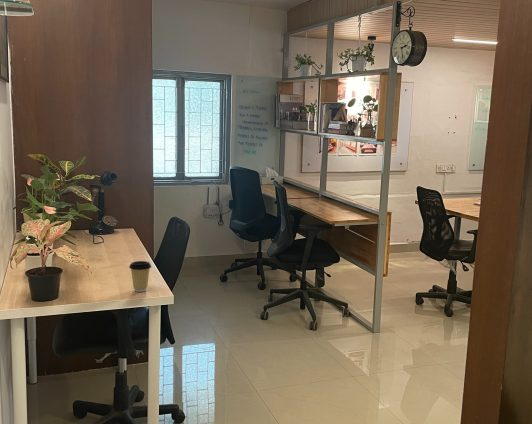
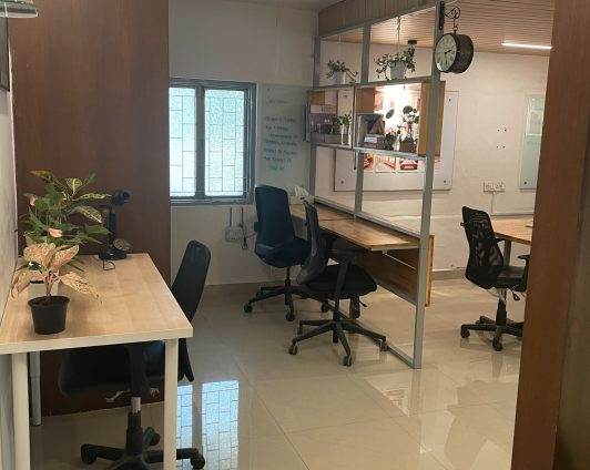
- coffee cup [128,260,152,293]
